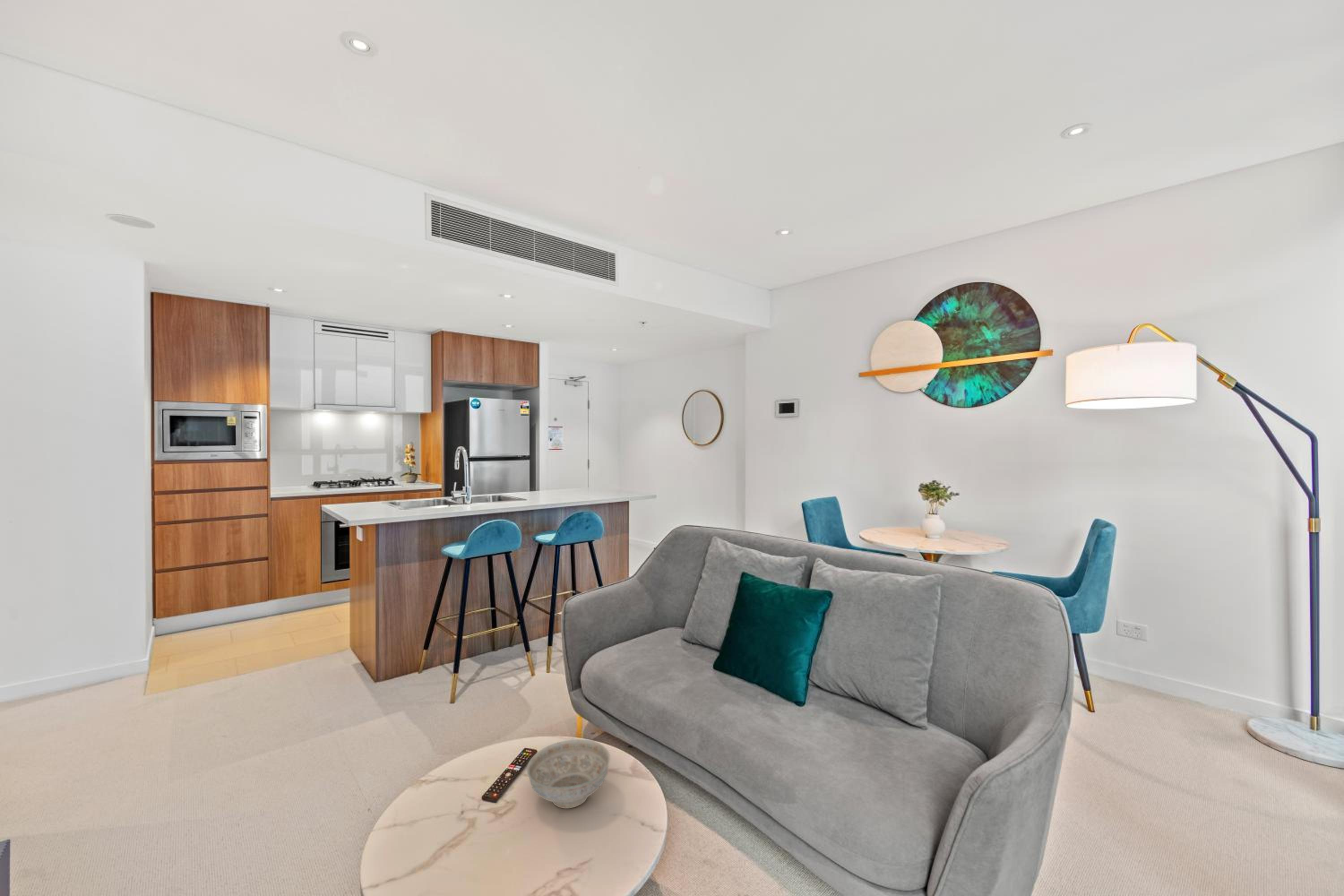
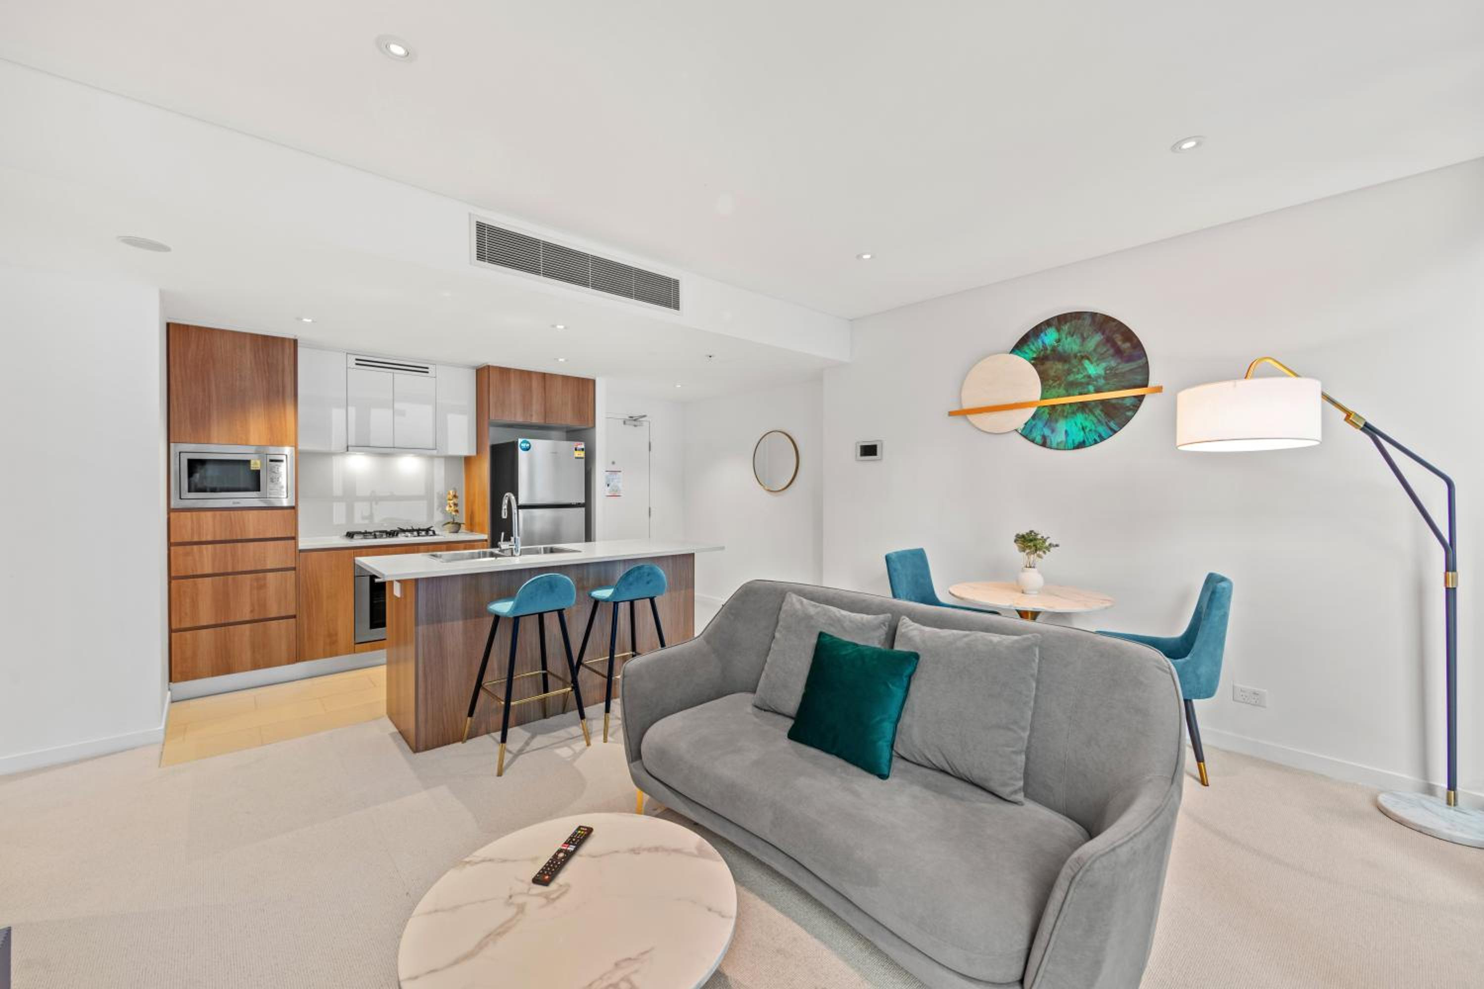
- decorative bowl [526,739,611,809]
